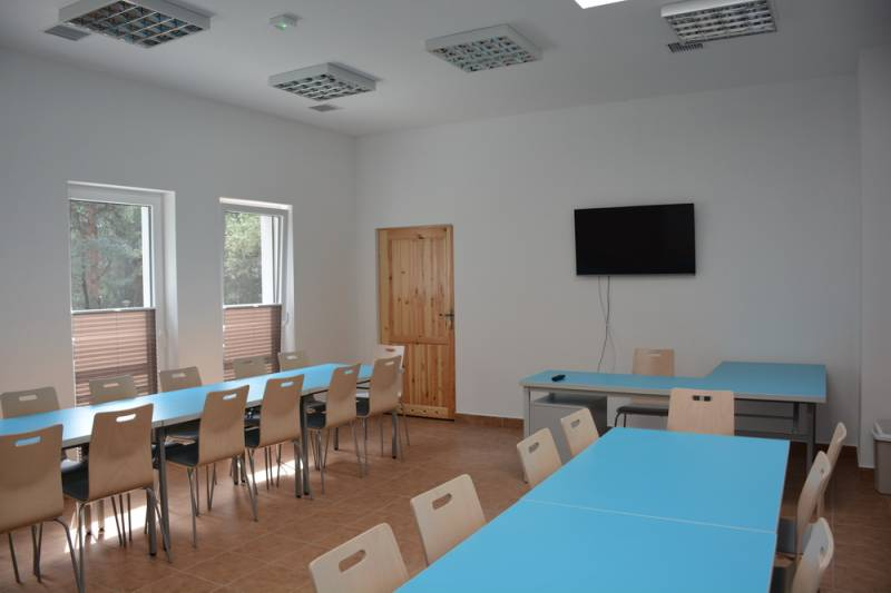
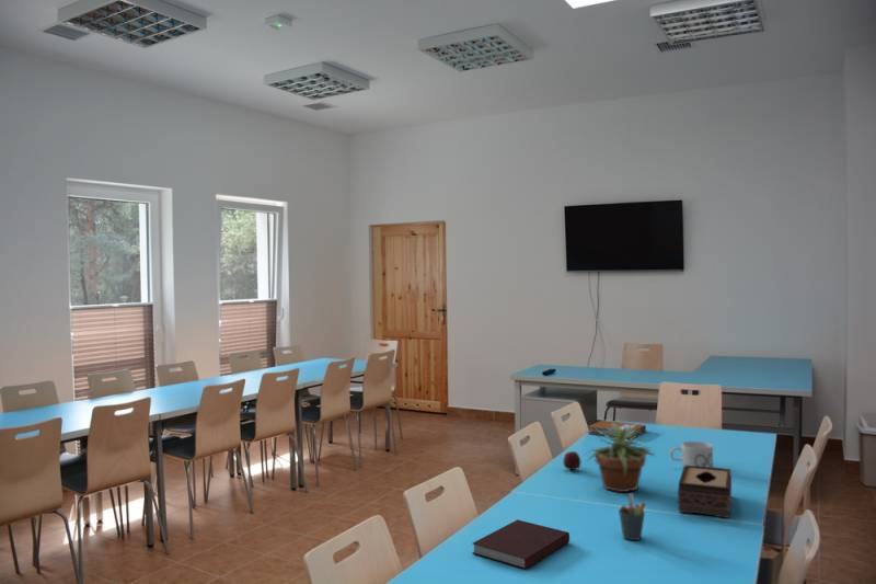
+ notebook [472,518,570,571]
+ pen holder [618,492,647,541]
+ potted plant [585,423,657,493]
+ apple [562,450,583,472]
+ tissue box [677,465,733,519]
+ notebook [586,419,647,439]
+ mug [669,440,714,468]
